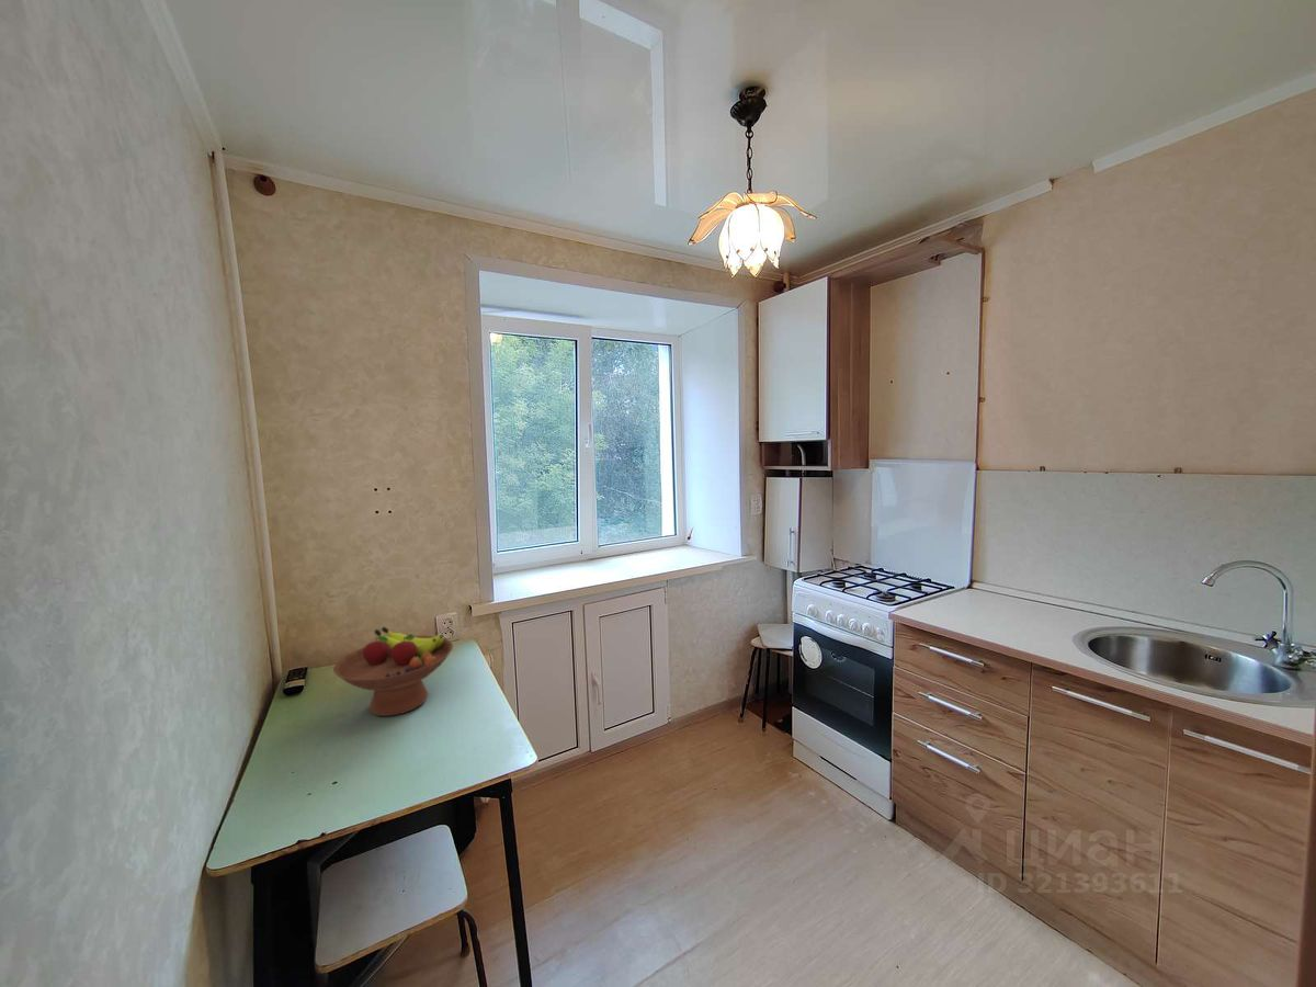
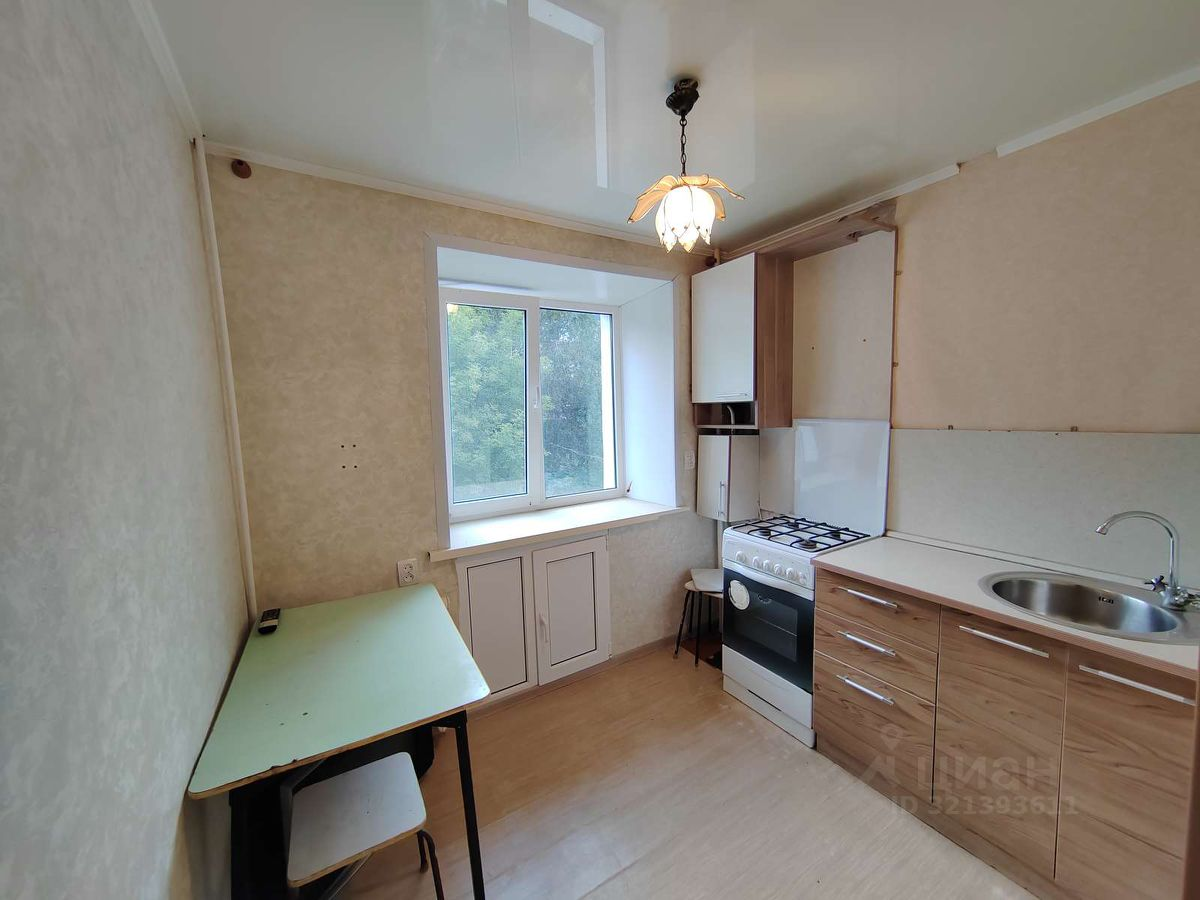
- fruit bowl [332,626,454,717]
